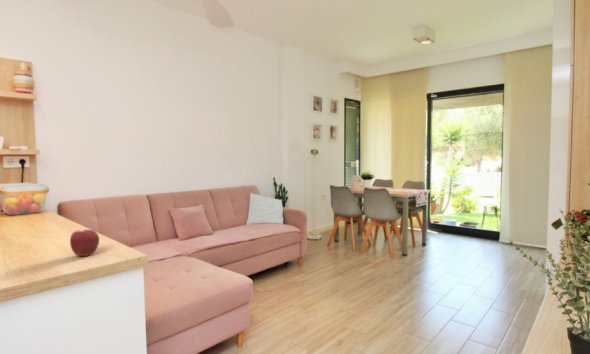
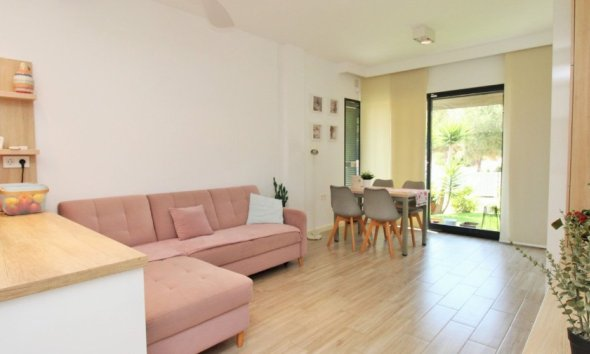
- apple [69,228,100,257]
